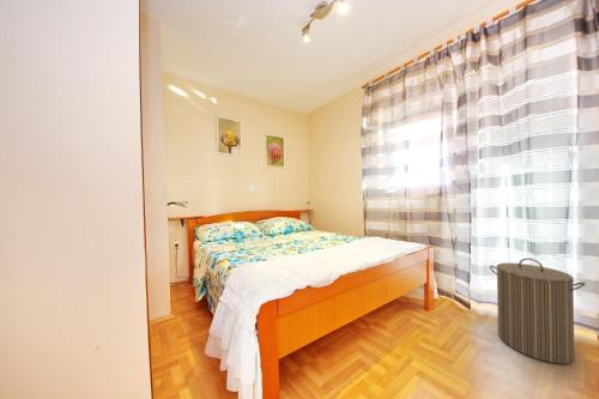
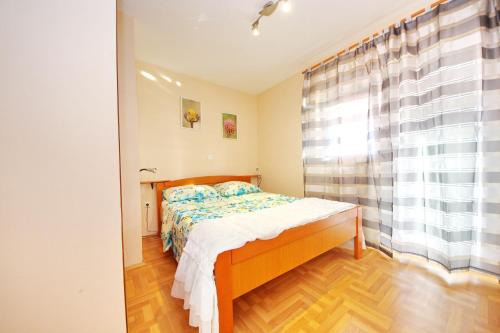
- laundry hamper [489,258,586,364]
